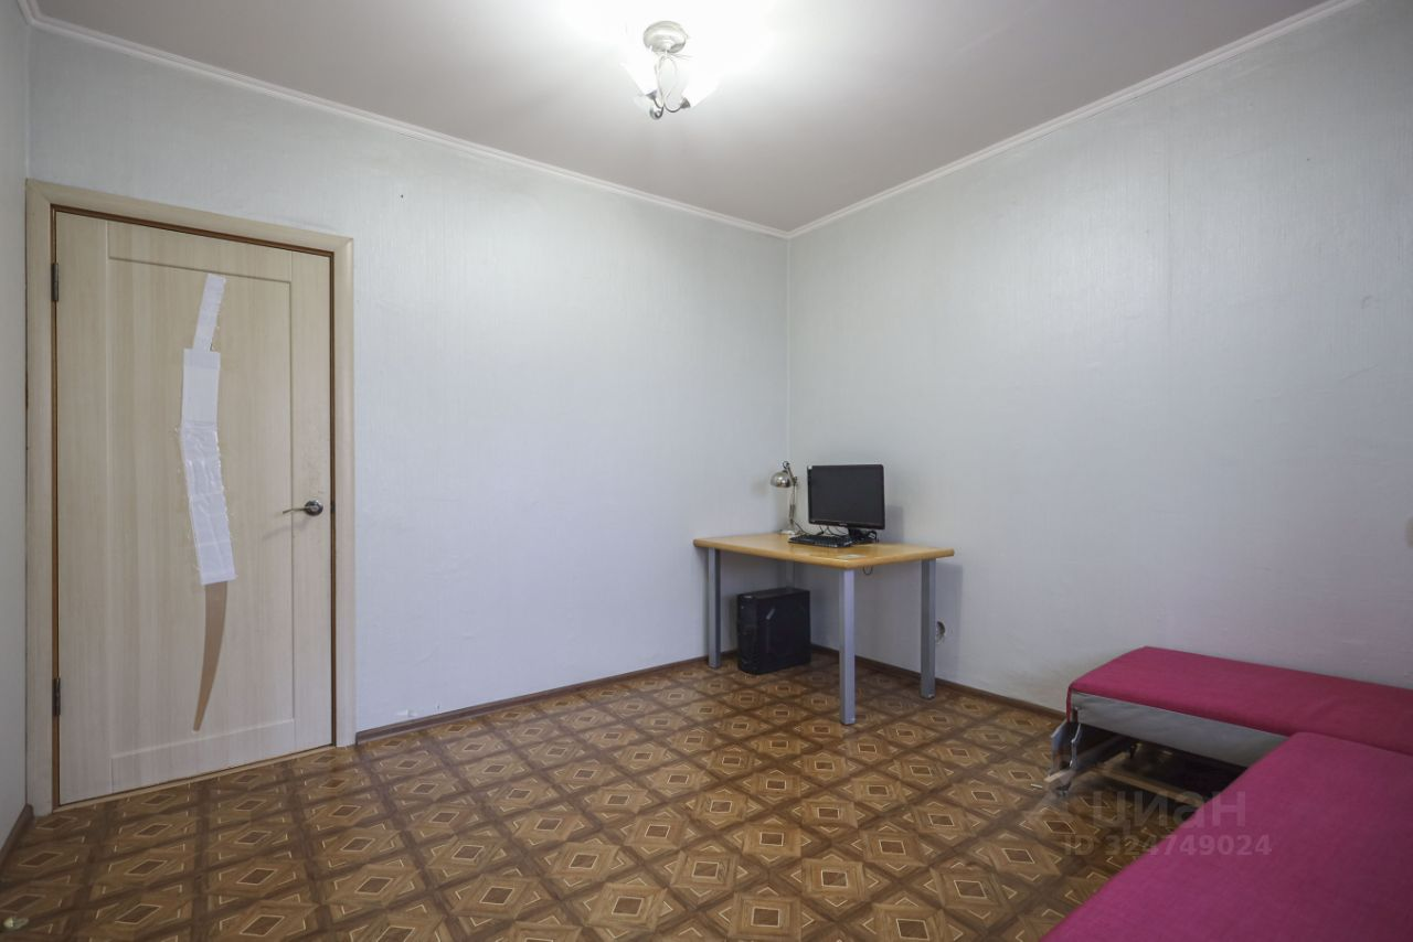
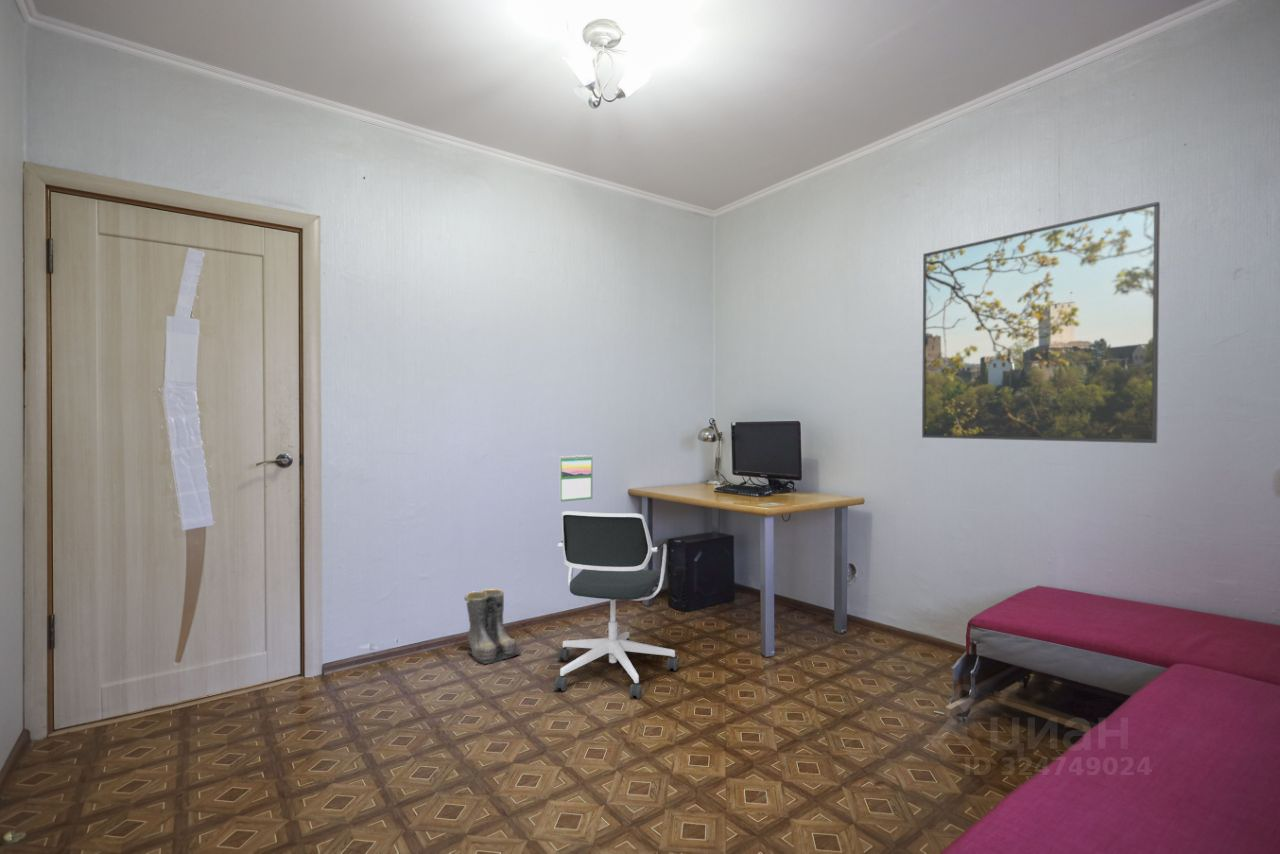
+ boots [464,588,523,665]
+ calendar [559,454,593,503]
+ office chair [553,510,679,700]
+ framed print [921,201,1161,444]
